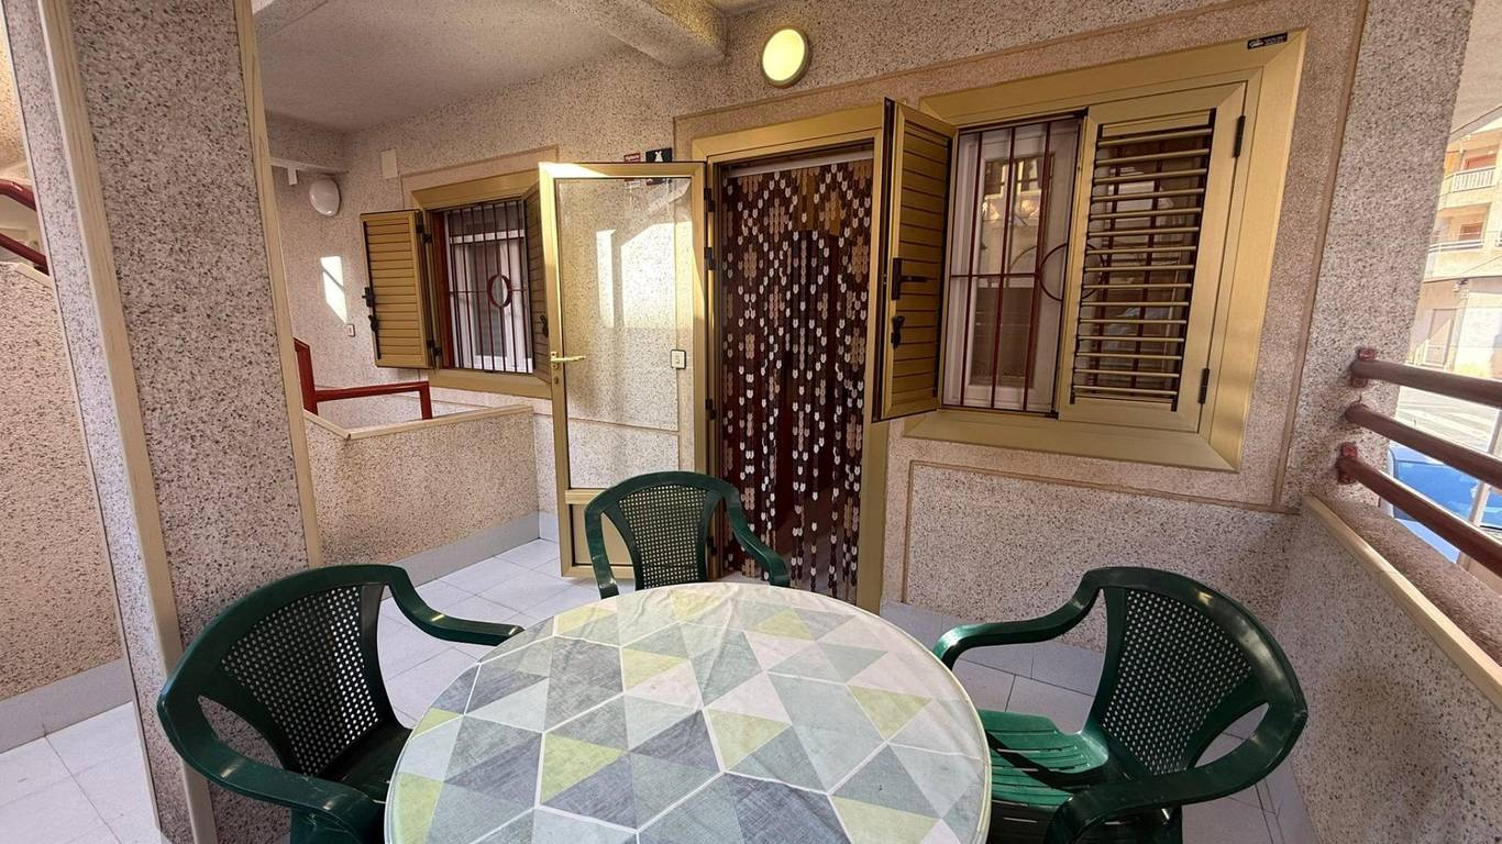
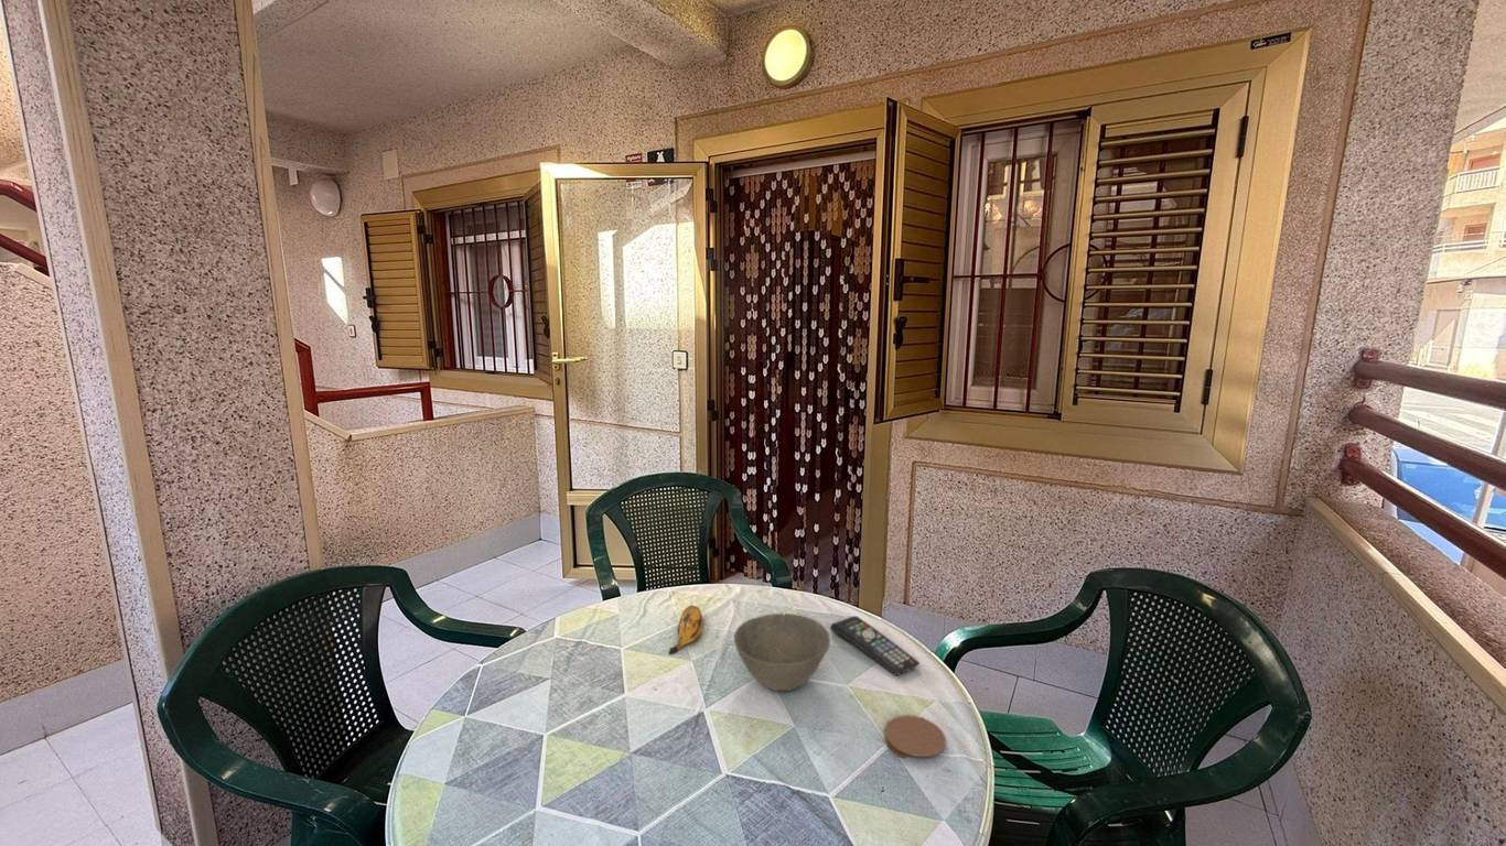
+ bowl [733,612,831,692]
+ coaster [883,714,947,760]
+ banana [668,605,704,655]
+ remote control [829,615,921,676]
